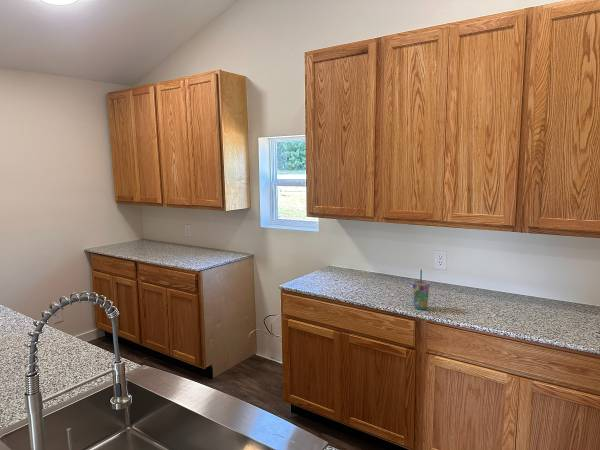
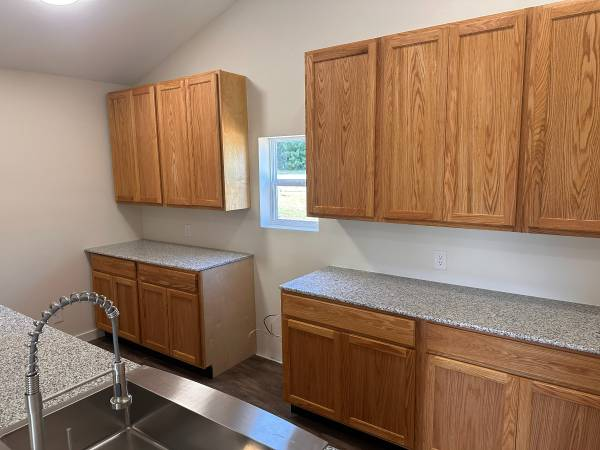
- cup [412,269,430,310]
